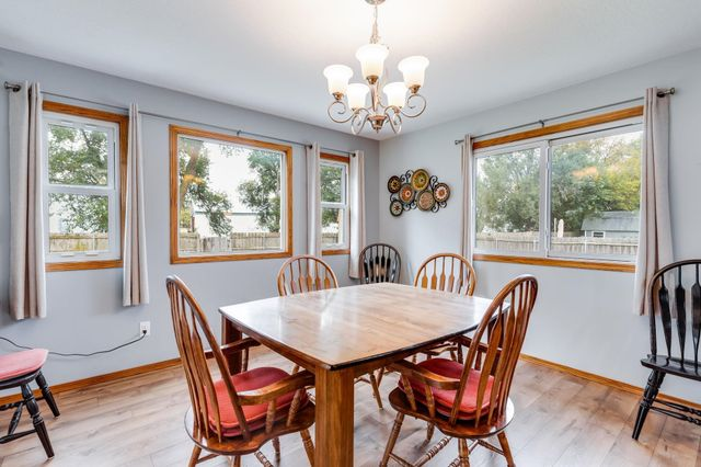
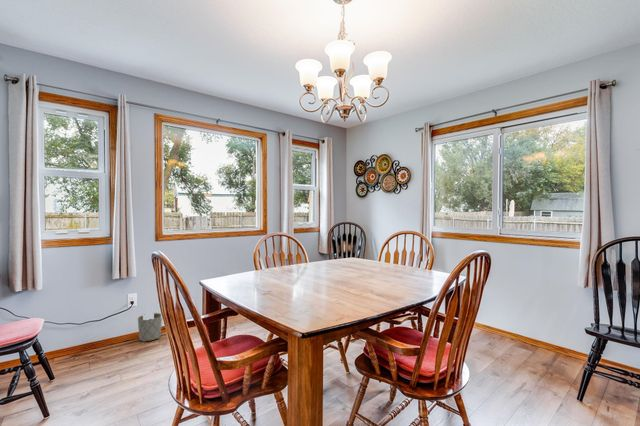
+ planter [137,312,163,343]
